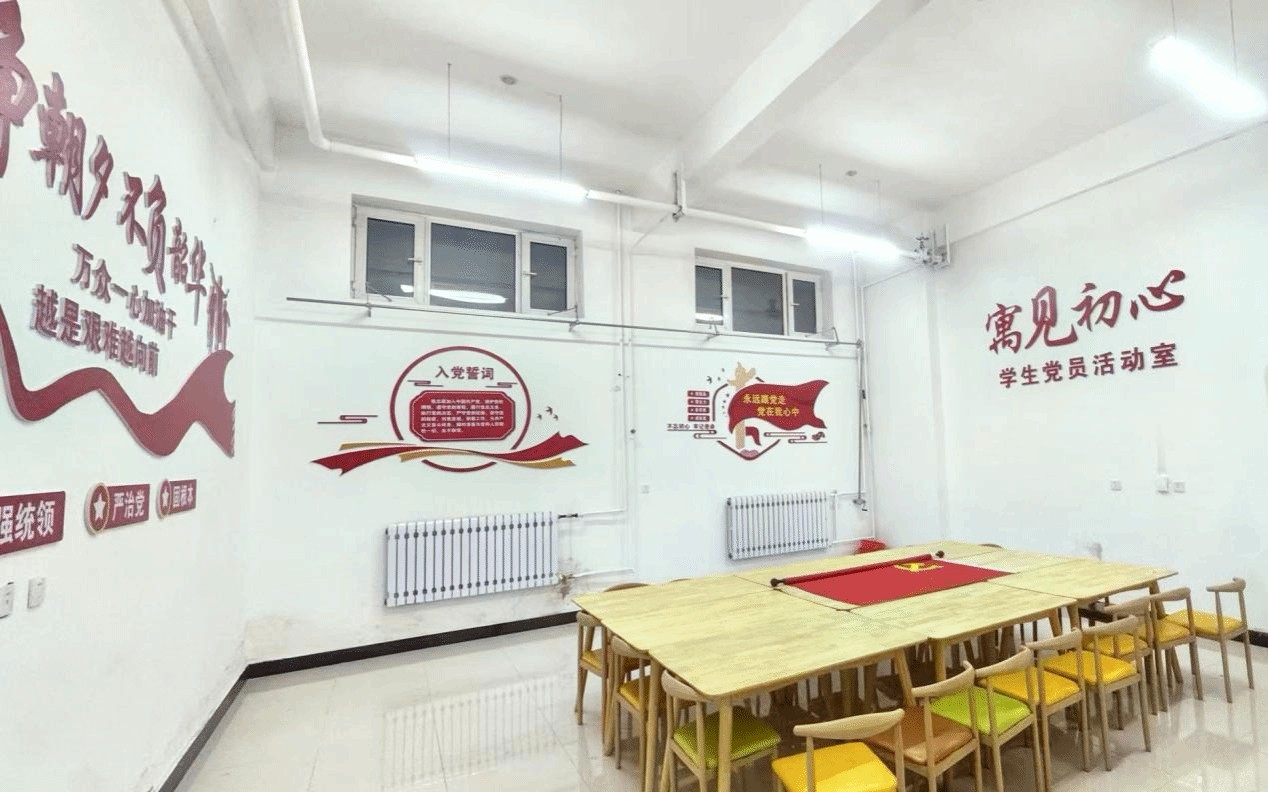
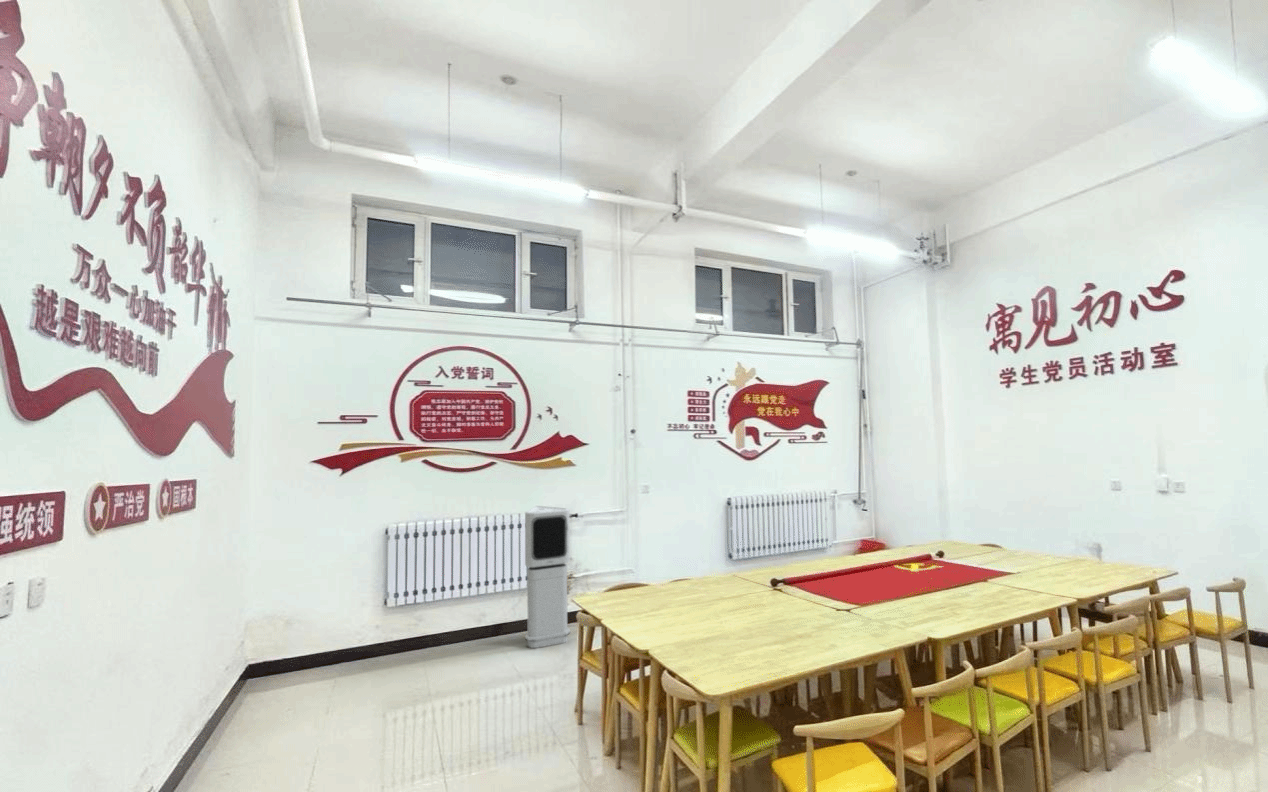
+ air purifier [524,505,571,649]
